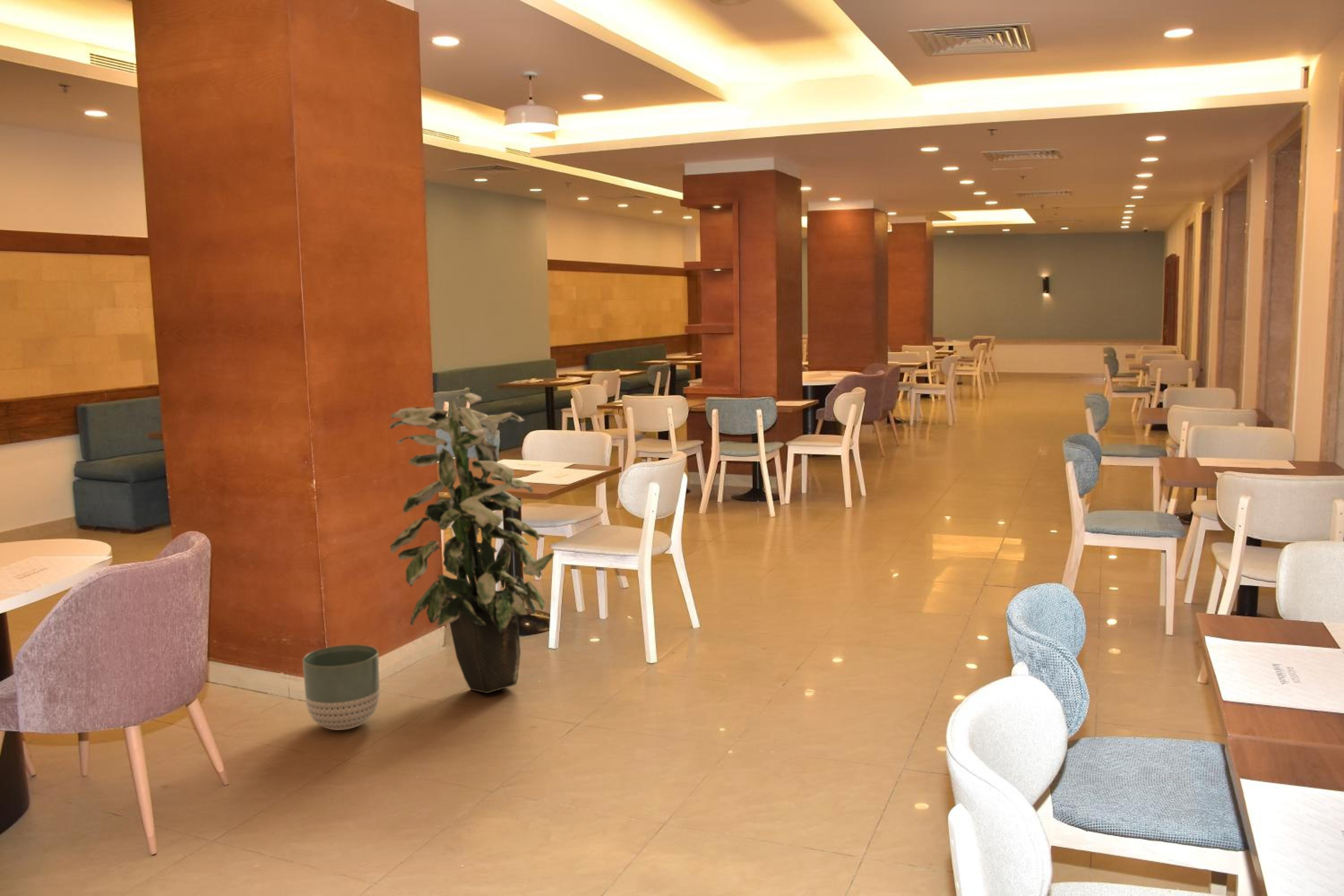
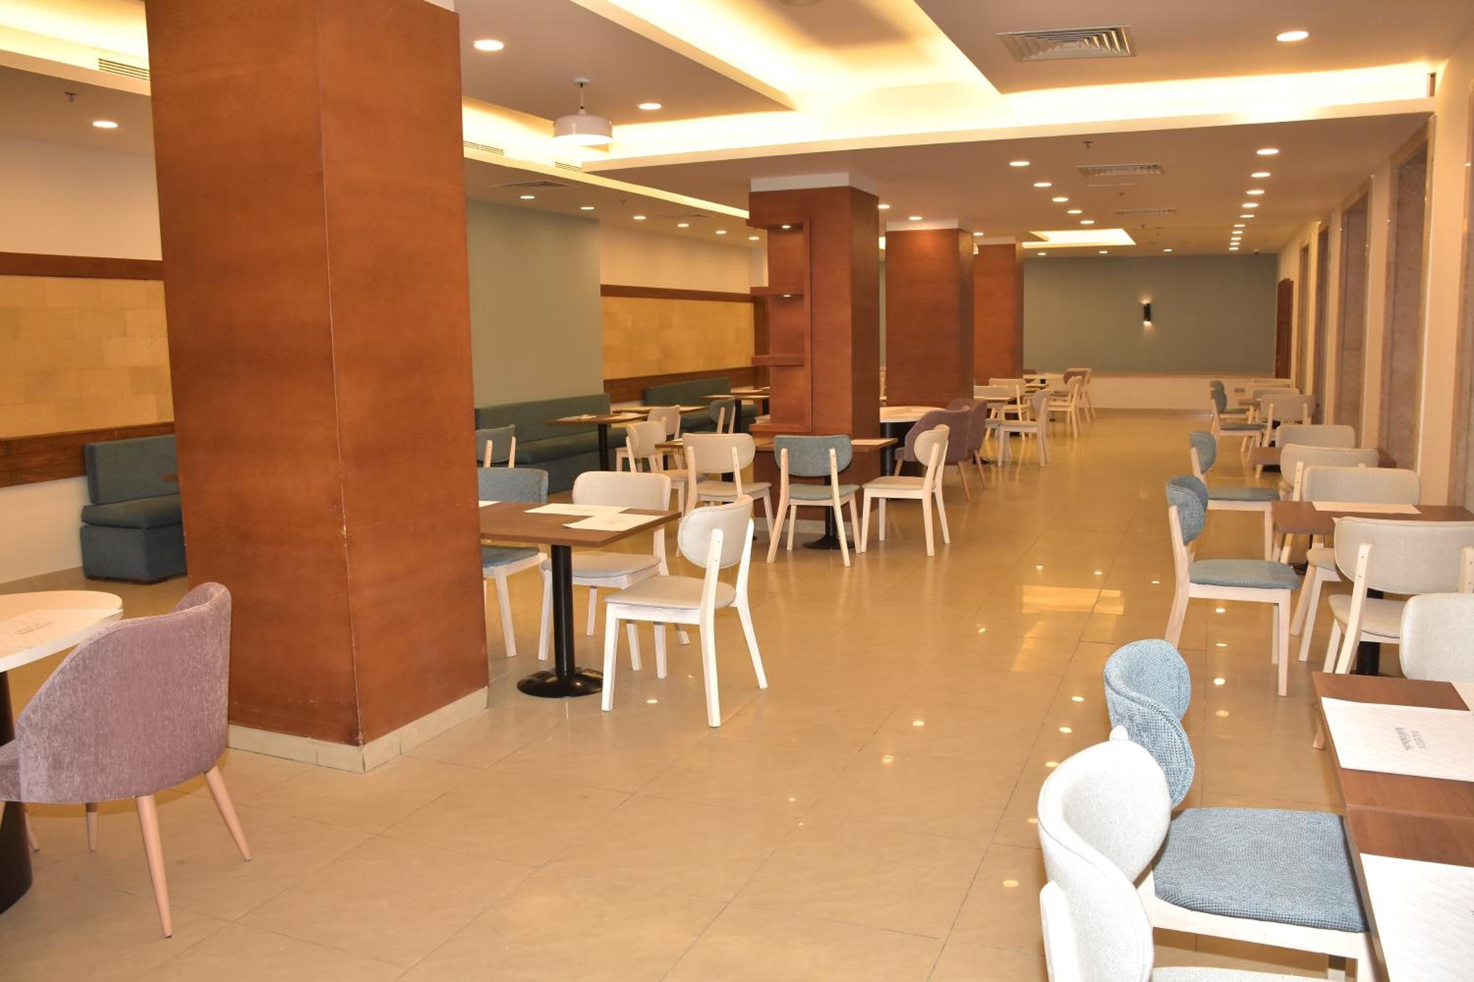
- indoor plant [389,392,555,694]
- planter [302,644,380,731]
